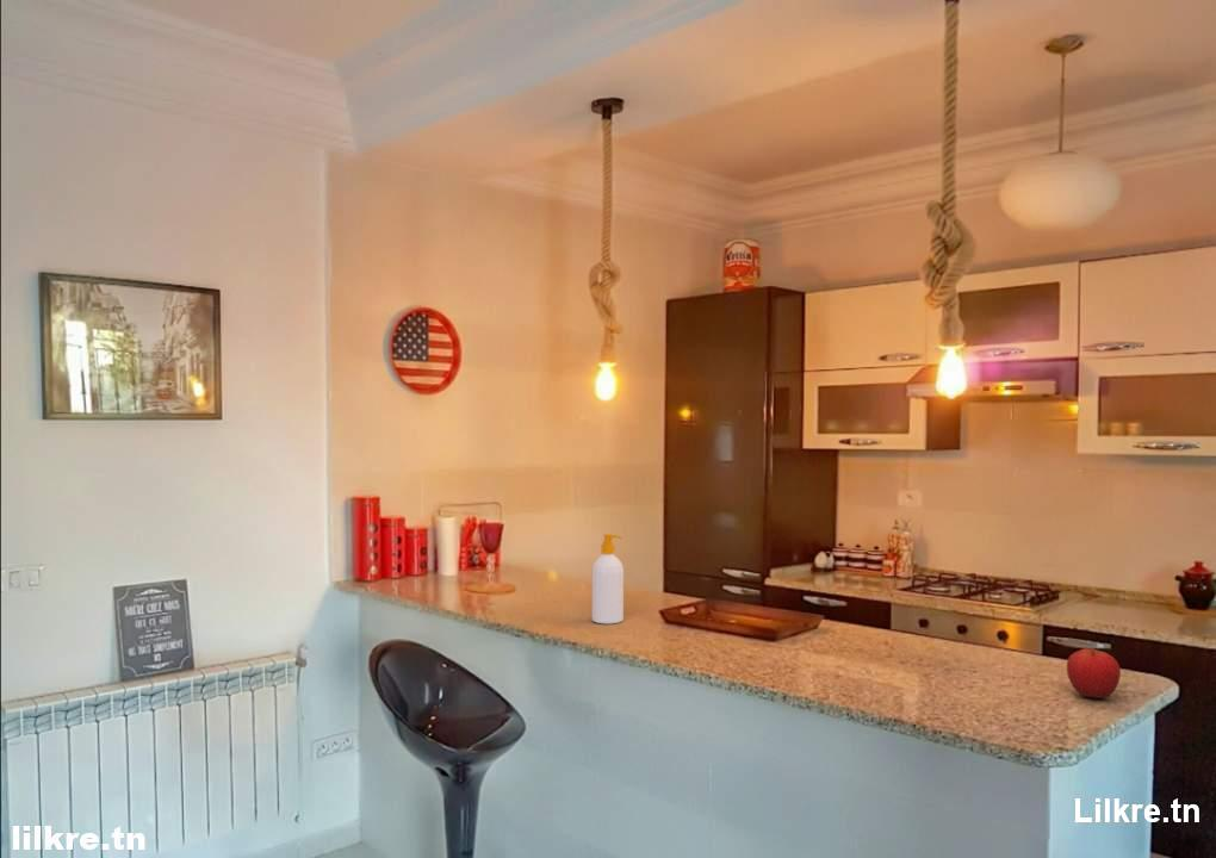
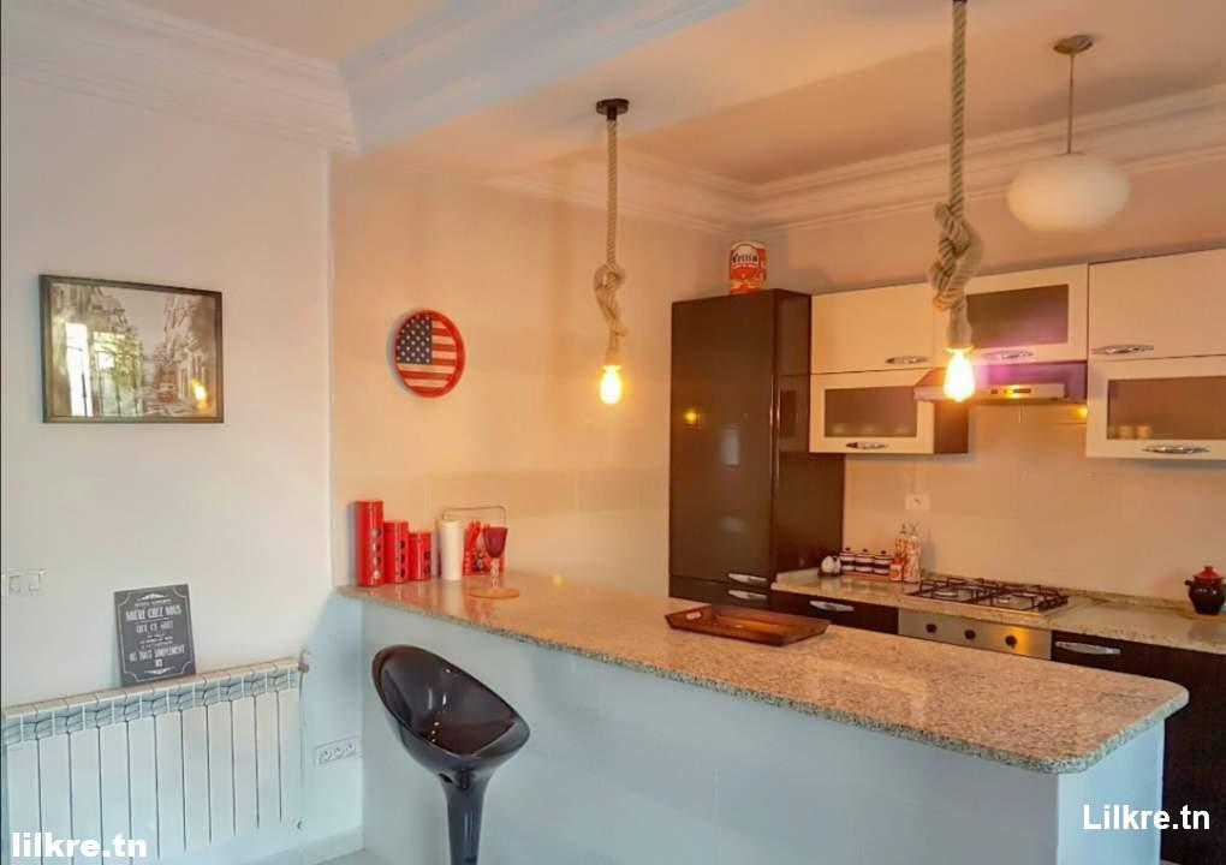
- fruit [1066,647,1122,700]
- soap bottle [591,533,625,626]
